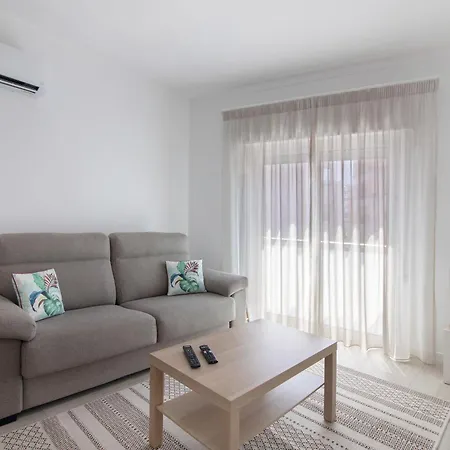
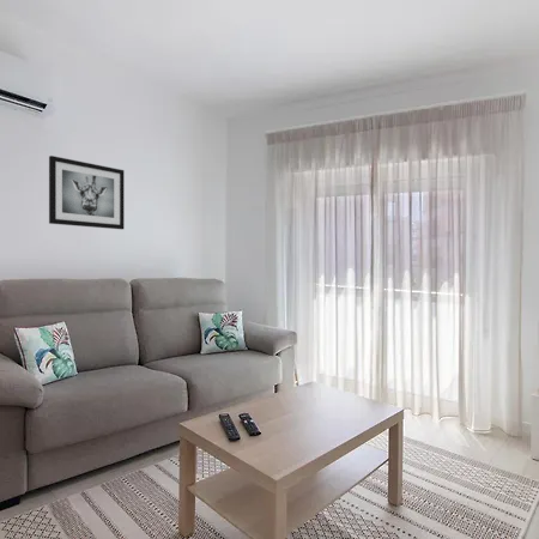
+ wall art [48,155,125,230]
